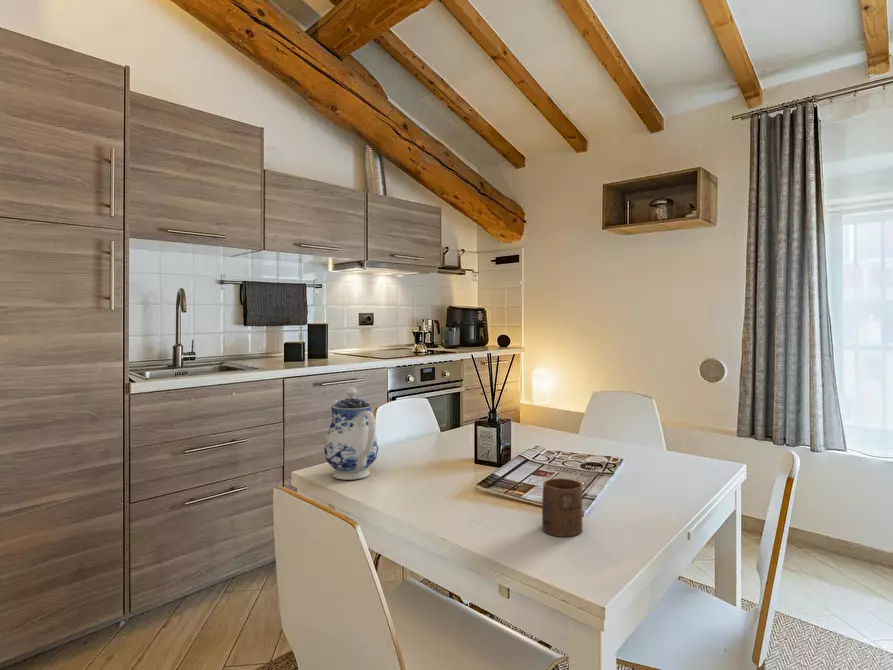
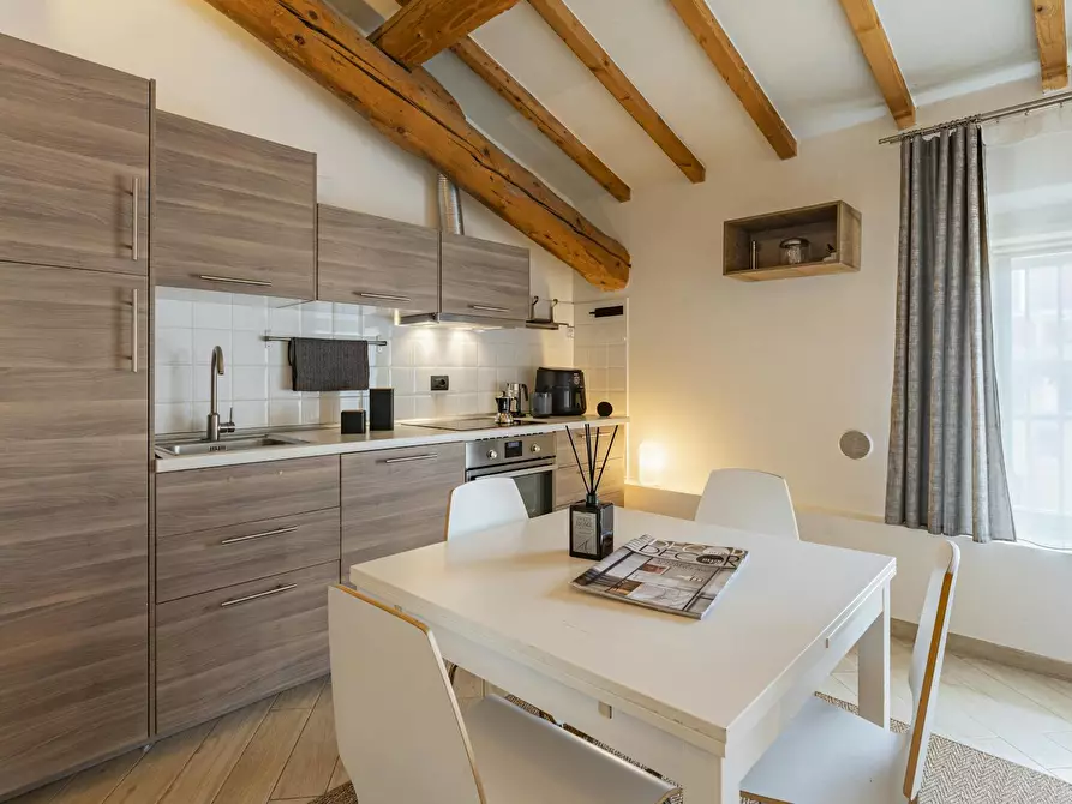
- cup [541,477,583,538]
- teapot [323,386,379,481]
